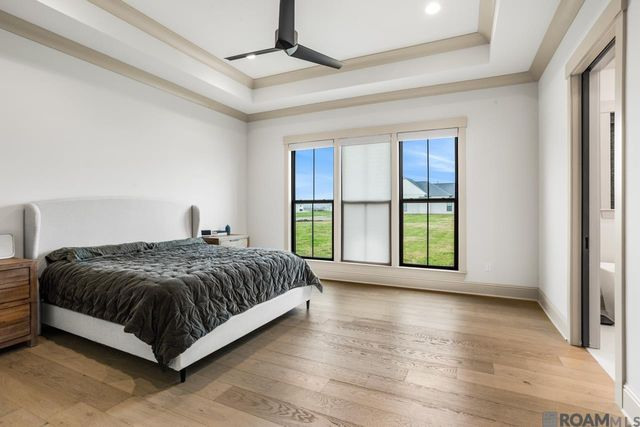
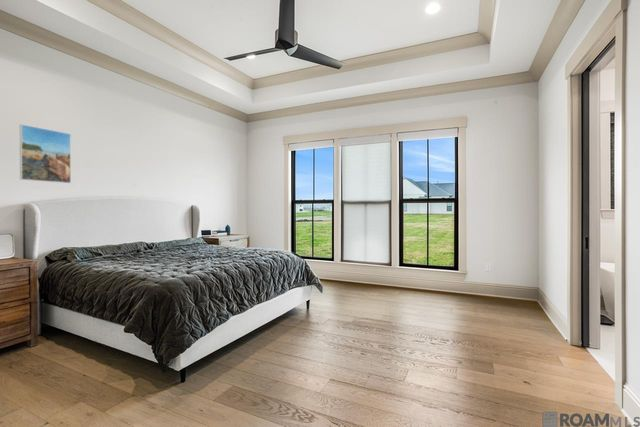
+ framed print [19,123,72,184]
